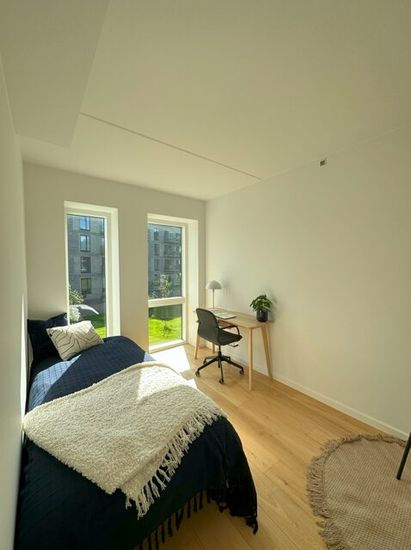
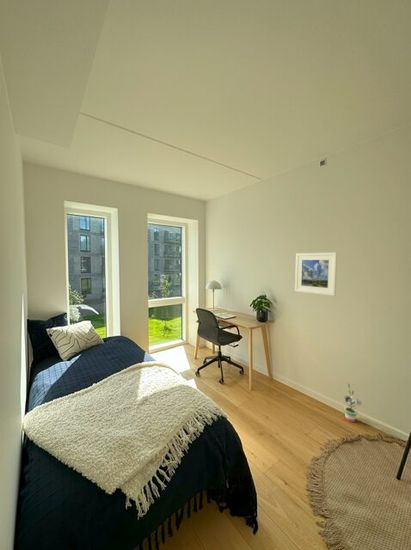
+ potted plant [342,382,364,423]
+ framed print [294,251,338,297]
